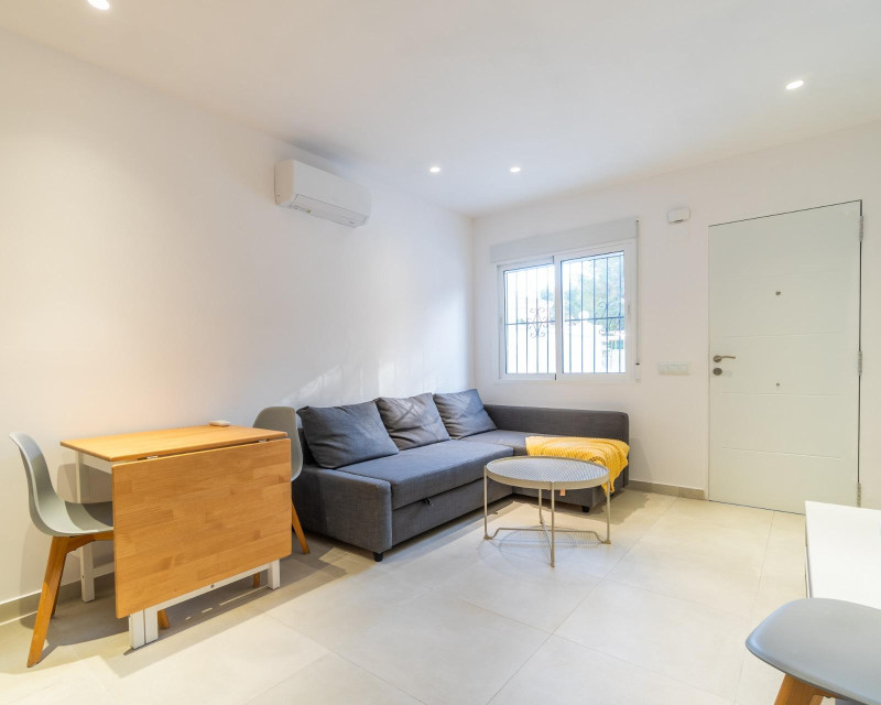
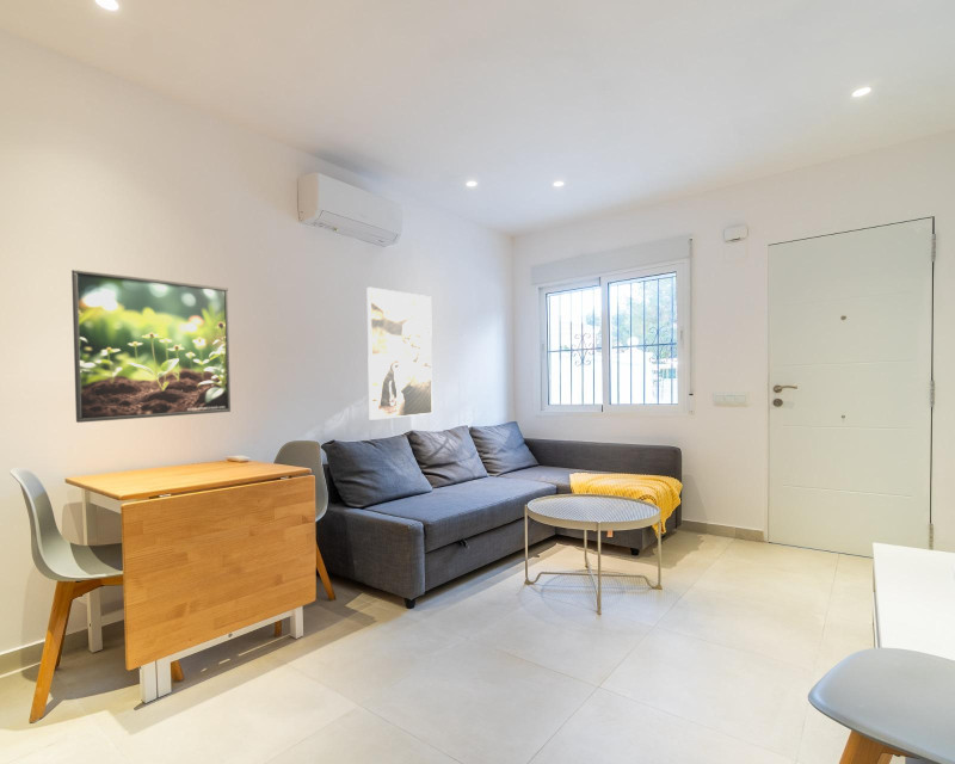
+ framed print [70,269,232,424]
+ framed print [366,286,433,421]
